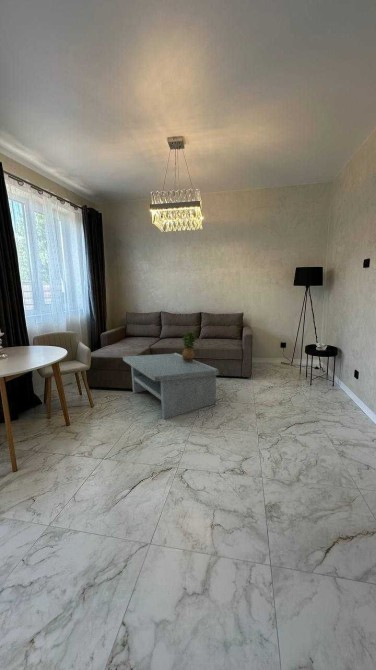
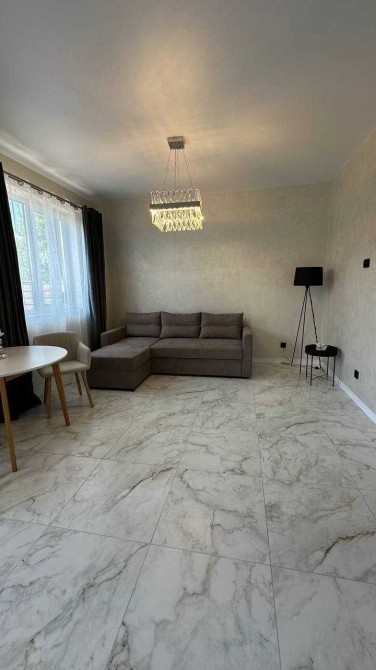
- potted plant [180,330,198,362]
- coffee table [122,352,220,420]
